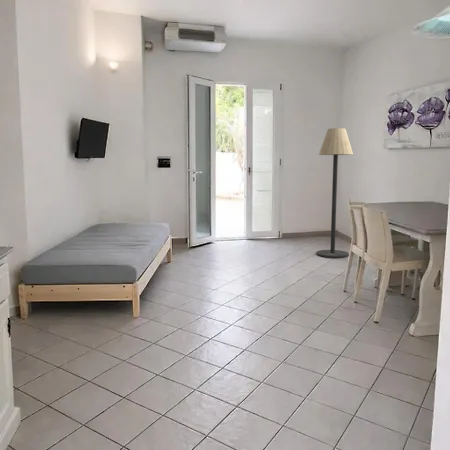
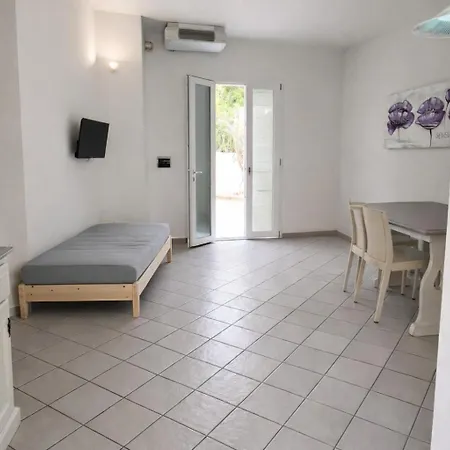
- floor lamp [316,127,354,259]
